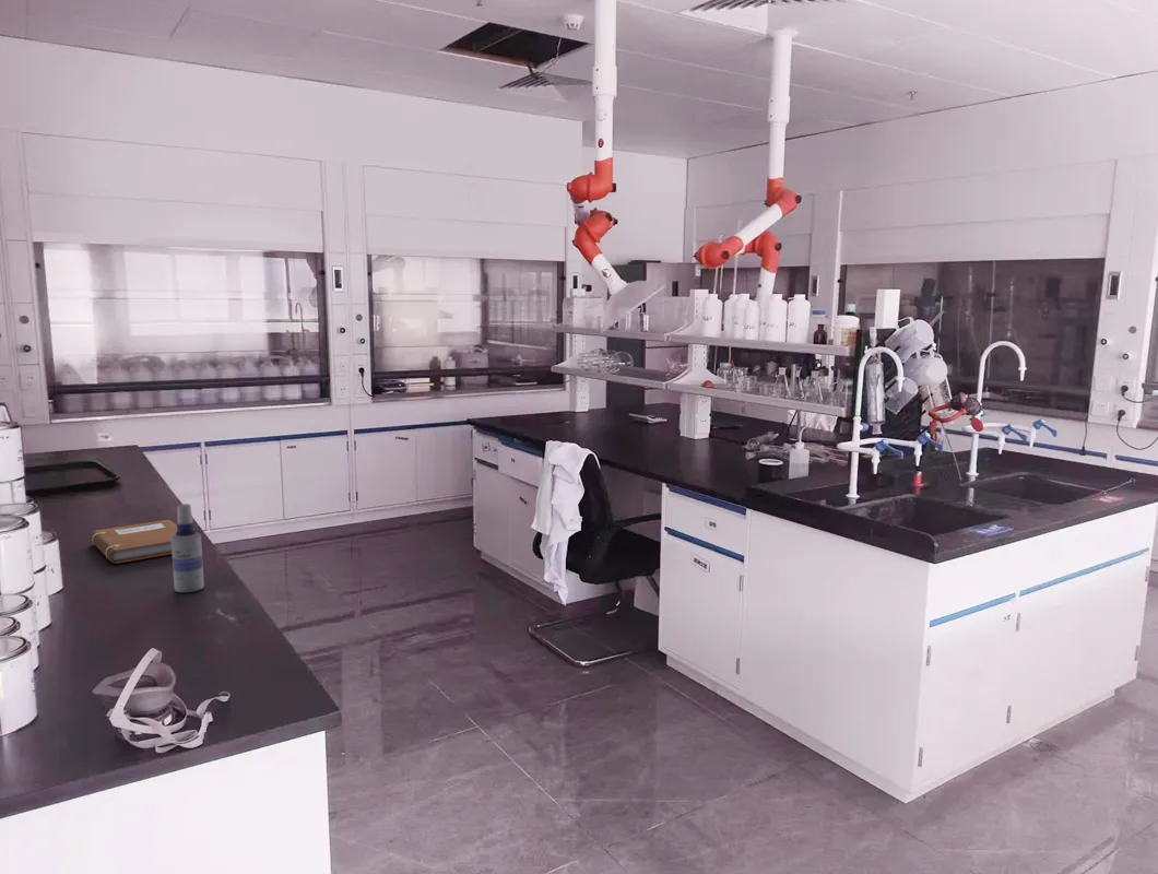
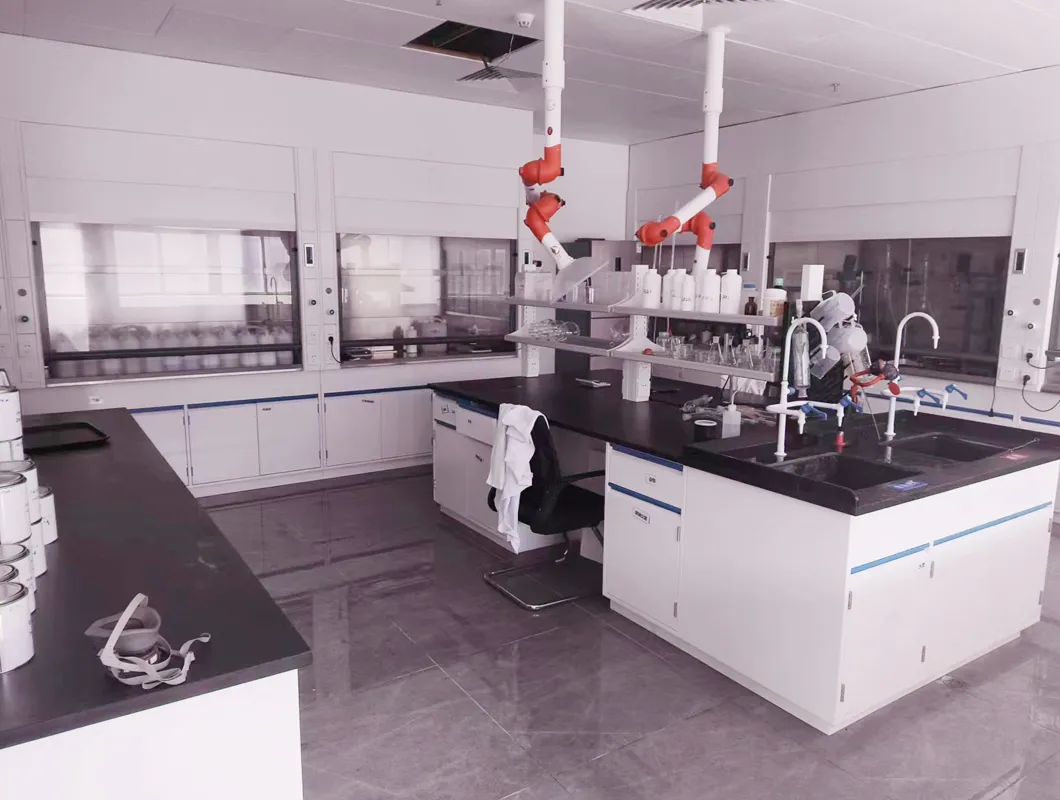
- notebook [88,519,177,565]
- spray bottle [172,503,205,593]
